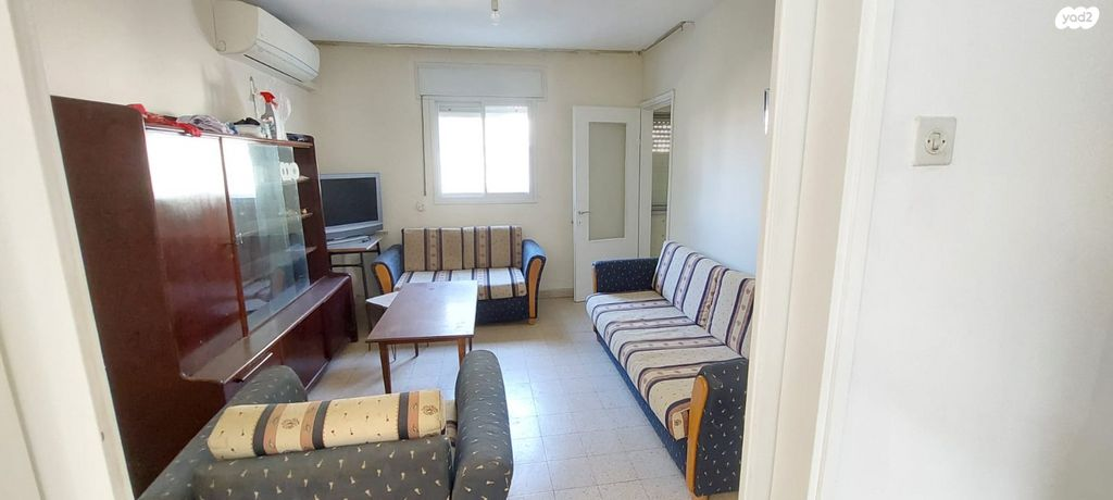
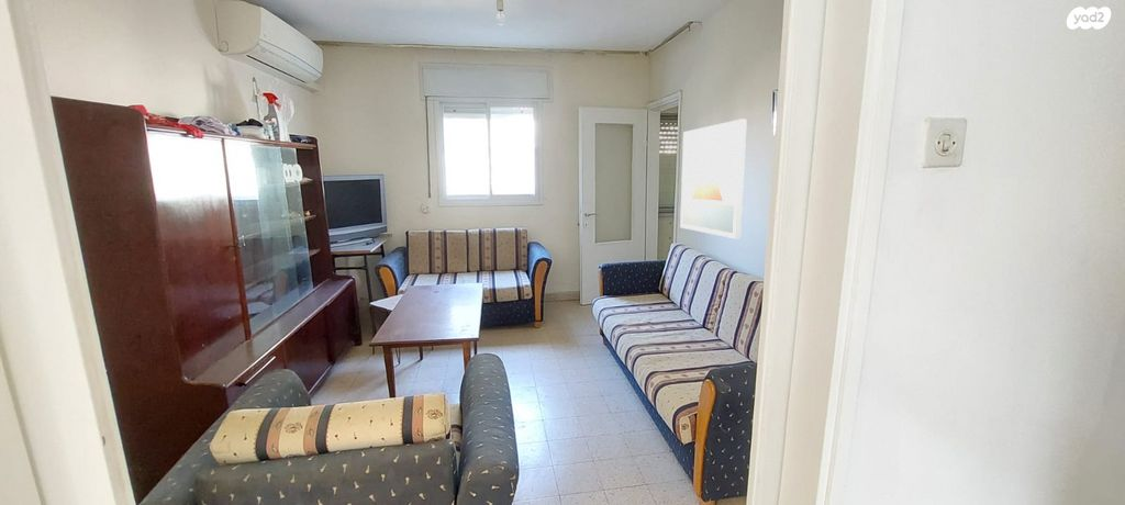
+ wall art [679,119,748,239]
